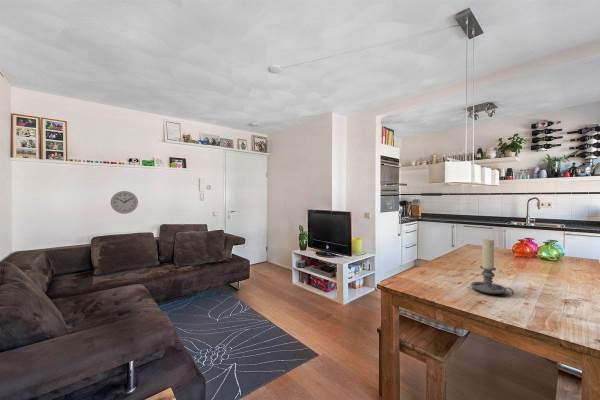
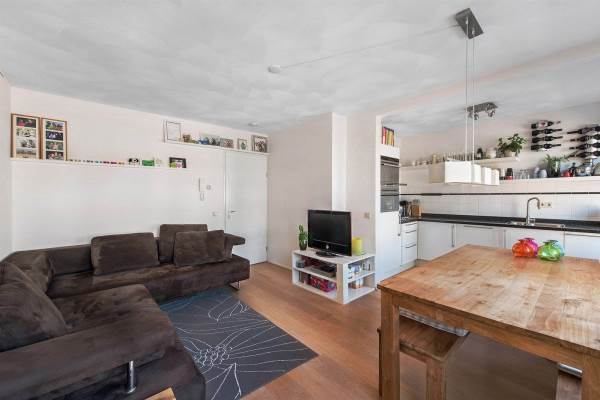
- wall clock [110,190,139,215]
- candle holder [470,238,515,297]
